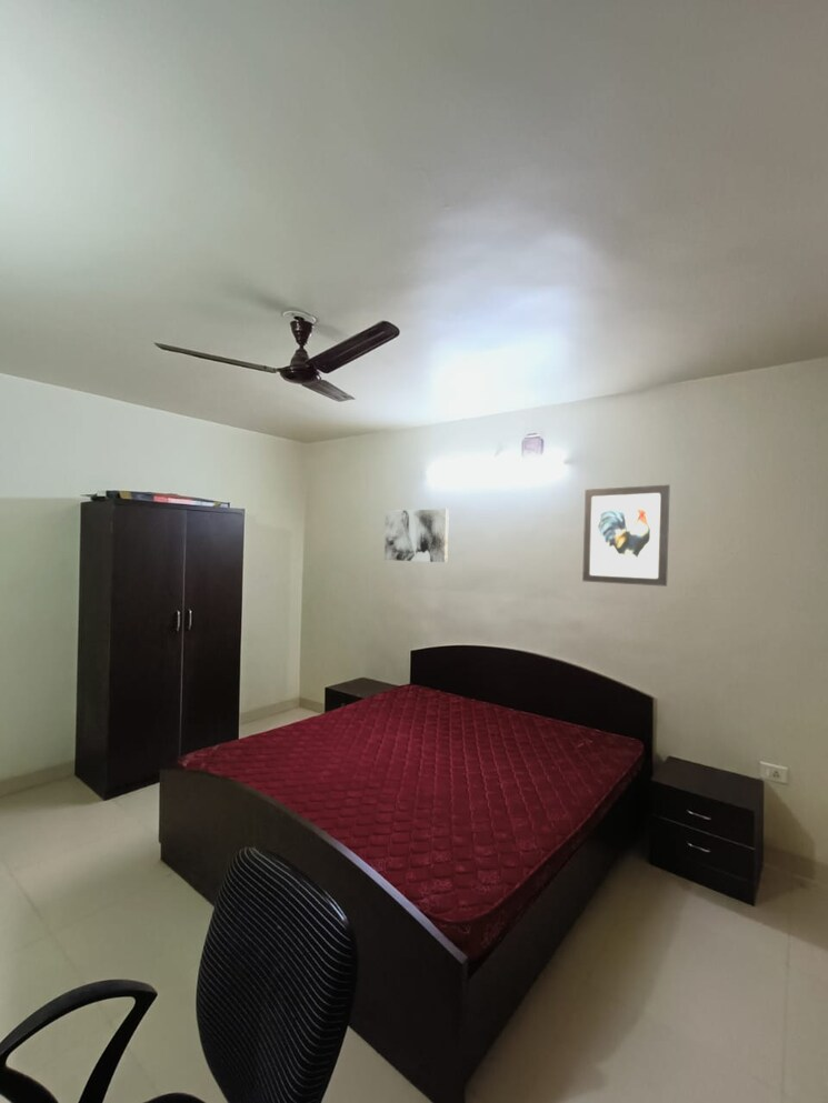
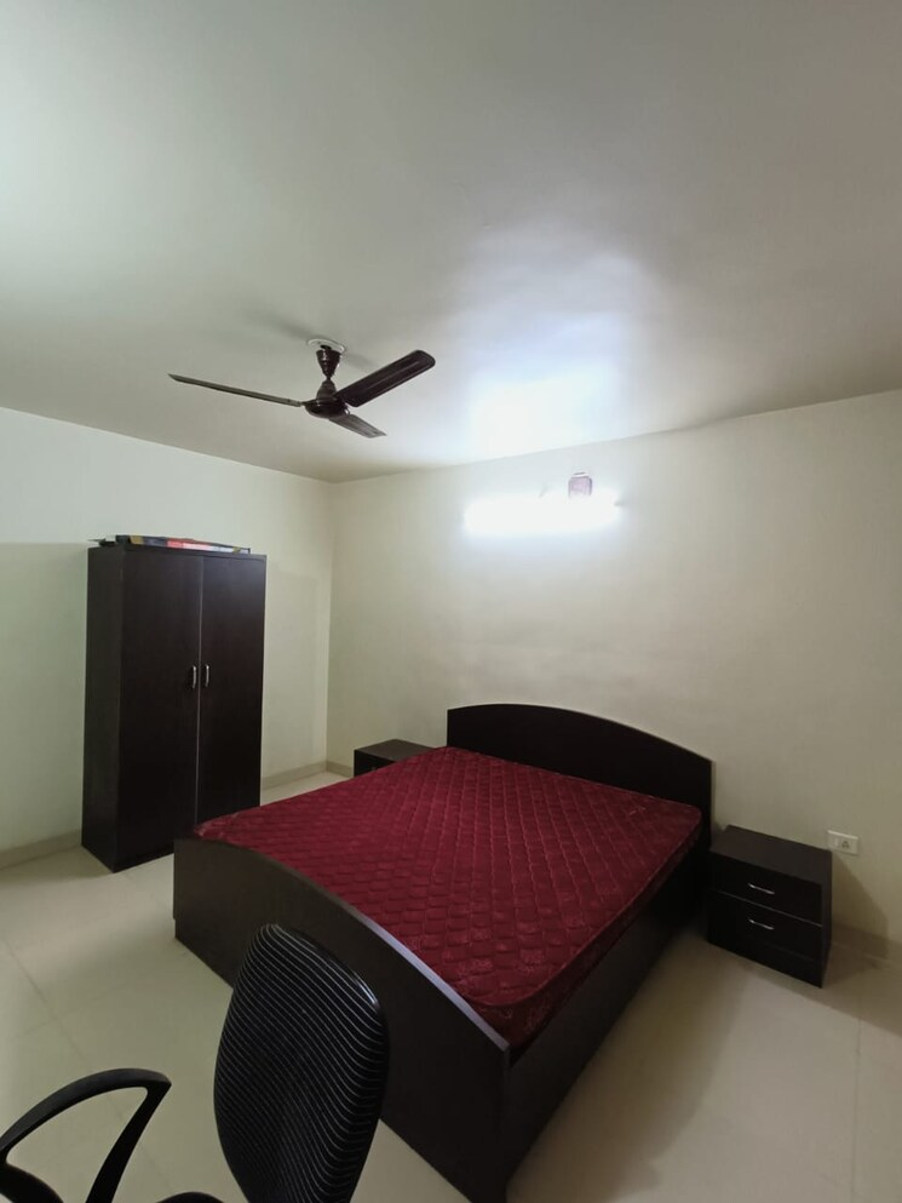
- wall art [383,508,450,563]
- wall art [581,483,671,588]
